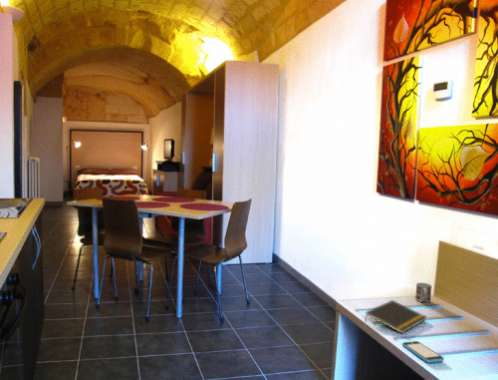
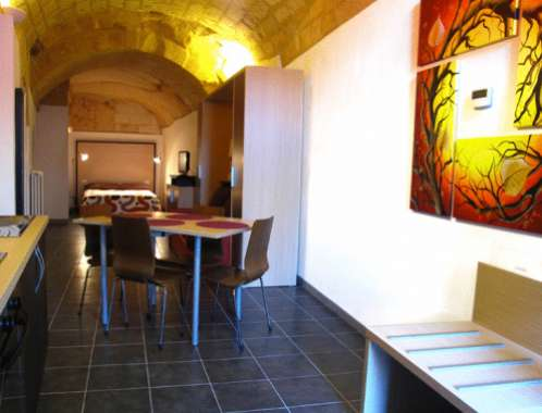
- cup [414,282,433,303]
- smartphone [401,340,445,364]
- notepad [364,299,428,334]
